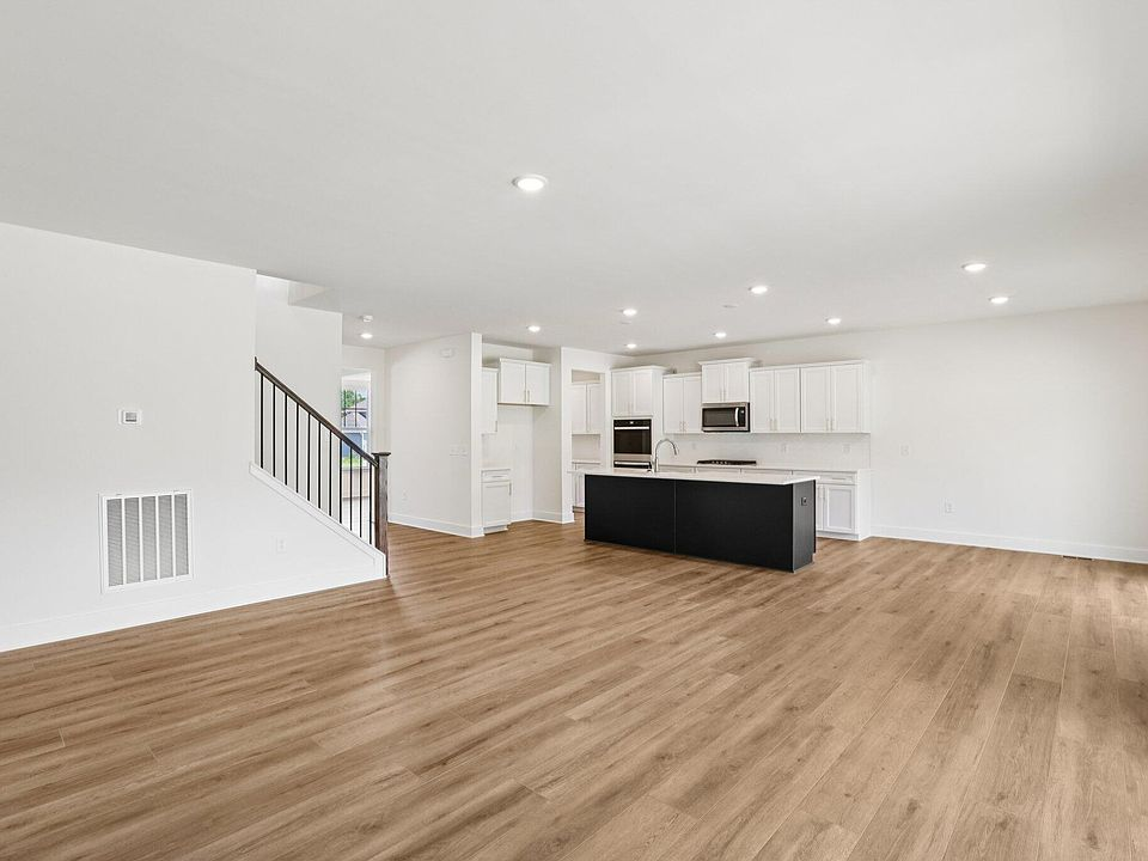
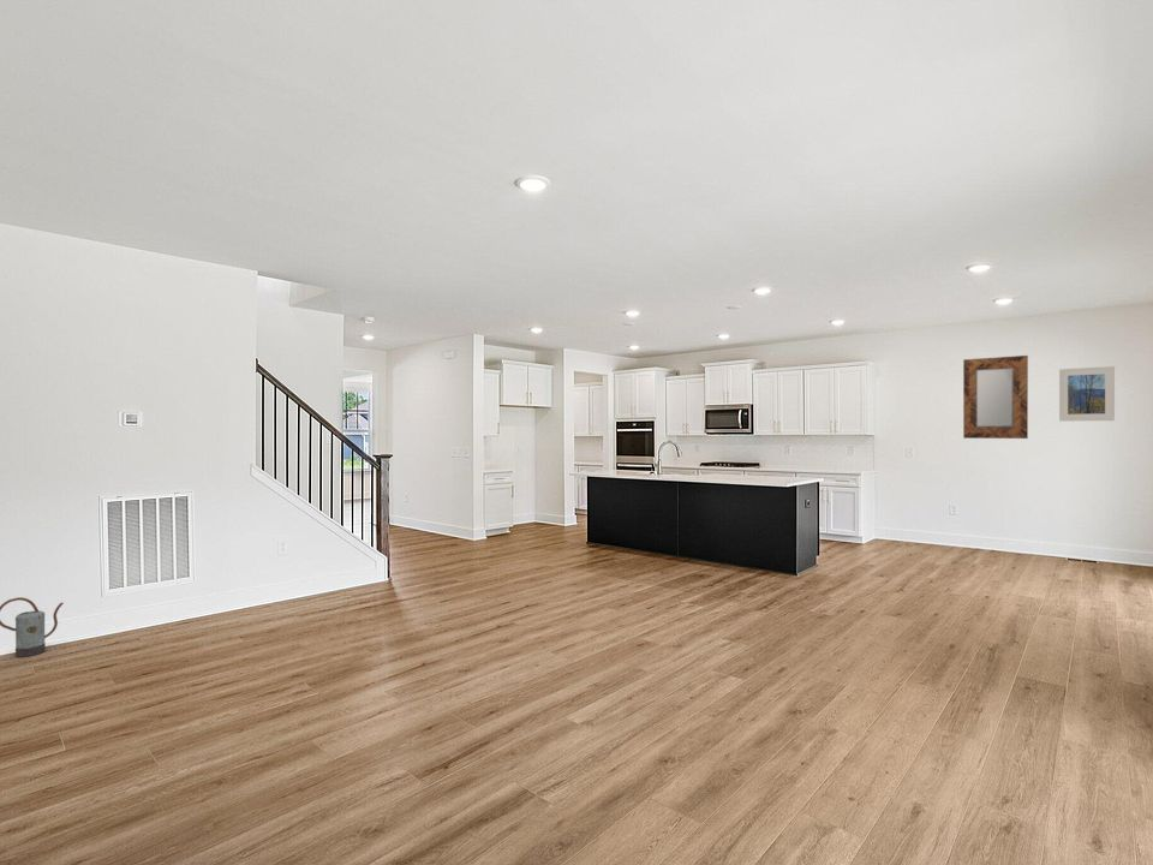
+ watering can [0,596,64,658]
+ home mirror [962,354,1029,440]
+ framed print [1058,365,1116,423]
